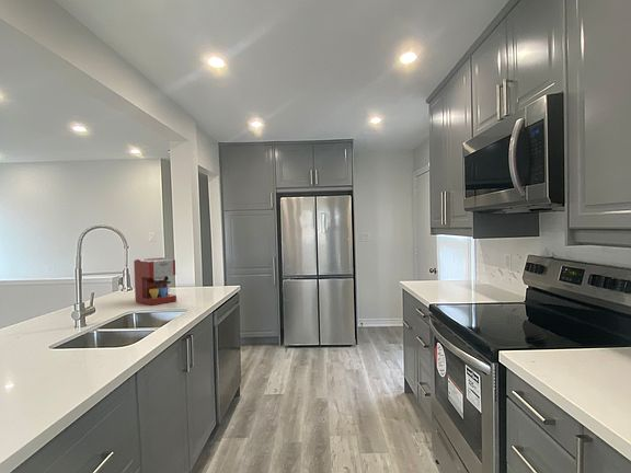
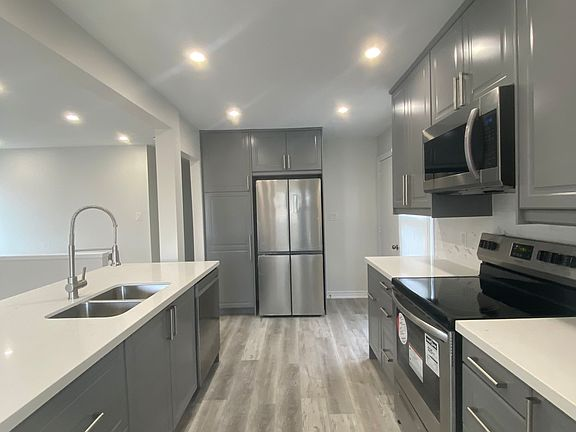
- coffee maker [133,256,177,307]
